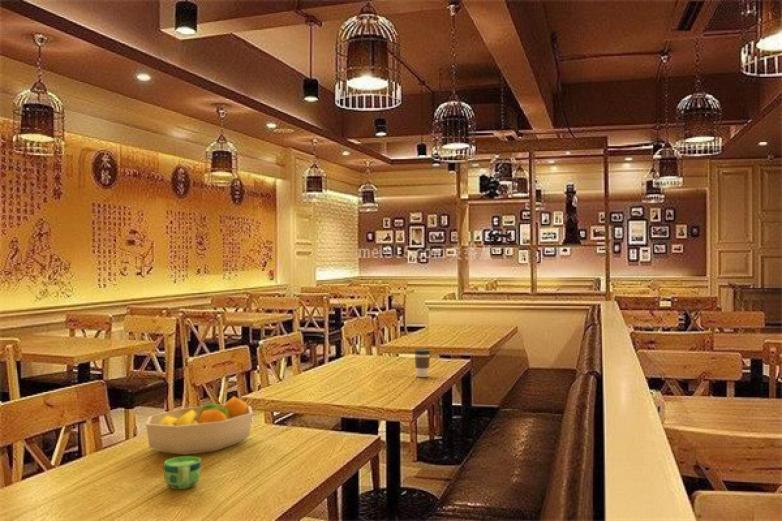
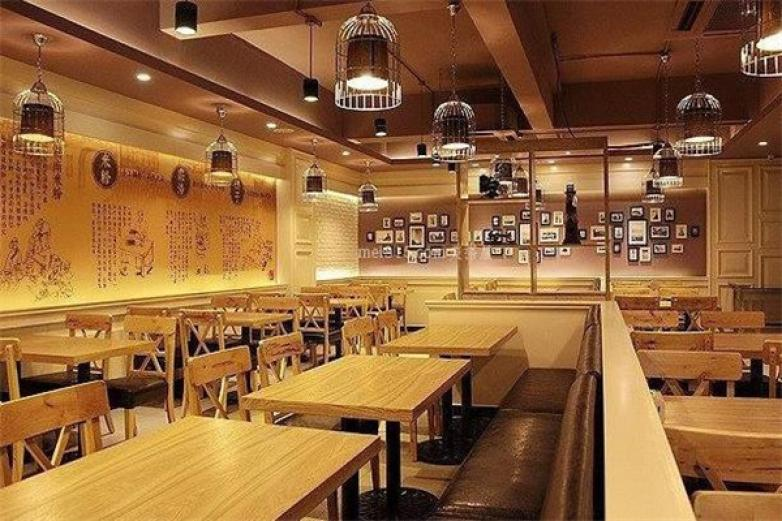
- cup [163,455,202,490]
- coffee cup [413,348,431,378]
- fruit bowl [145,395,254,456]
